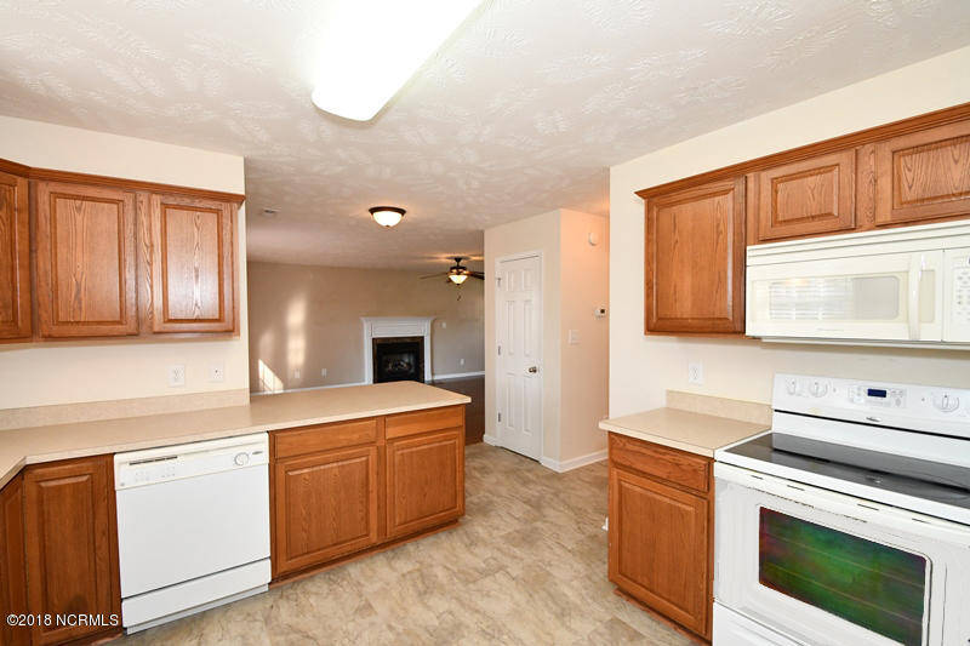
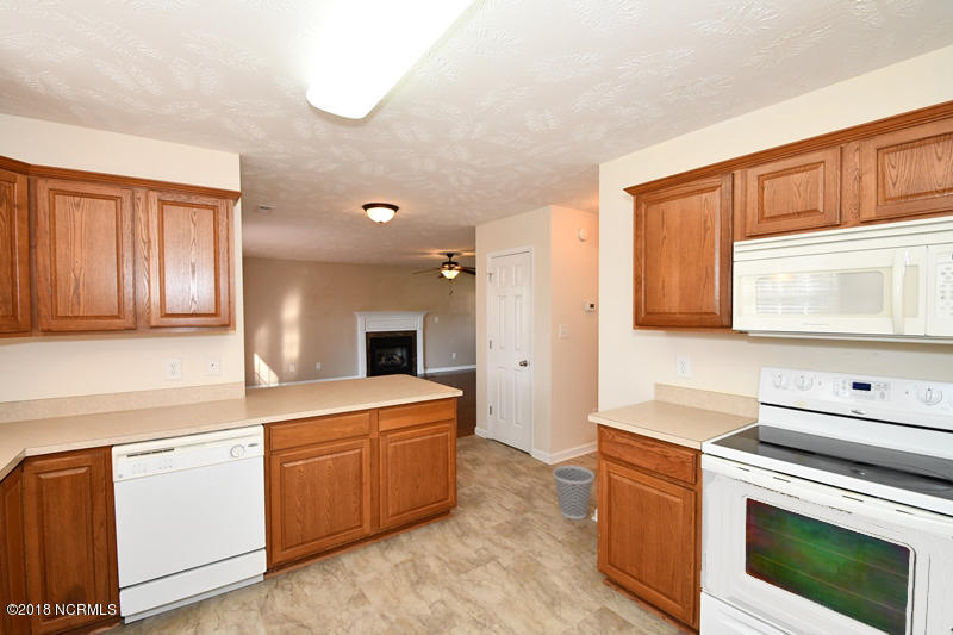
+ wastebasket [552,465,596,521]
